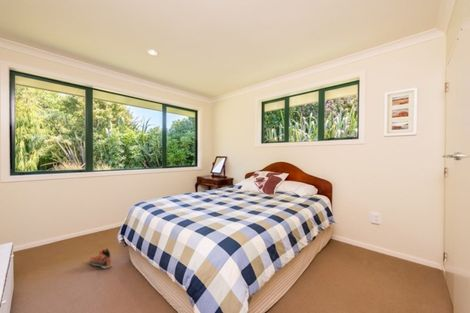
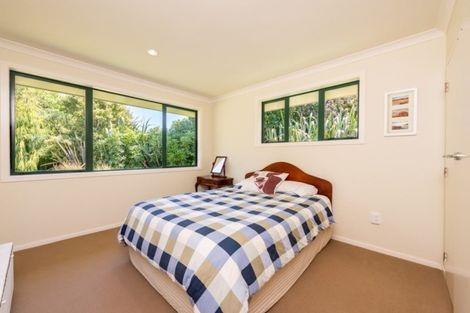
- sneaker [89,248,113,270]
